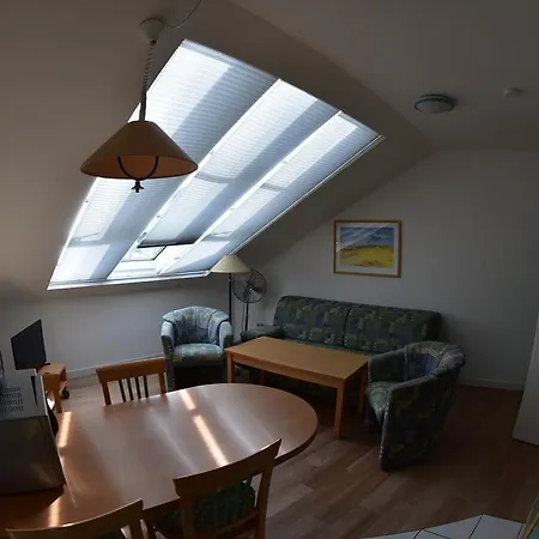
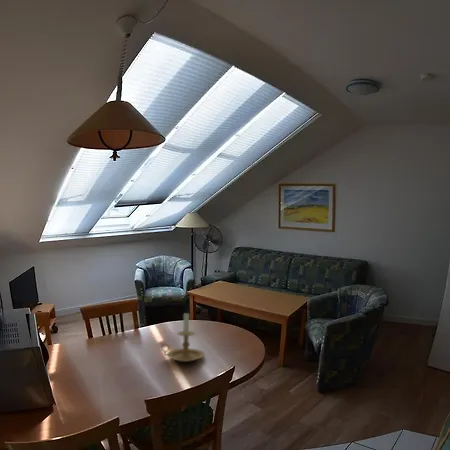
+ candle holder [160,311,206,363]
